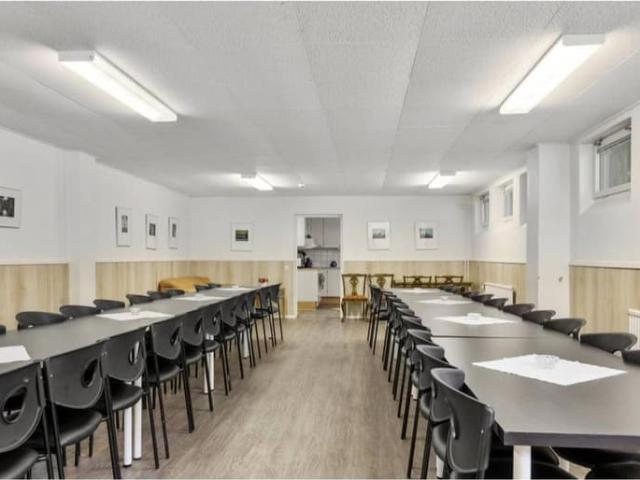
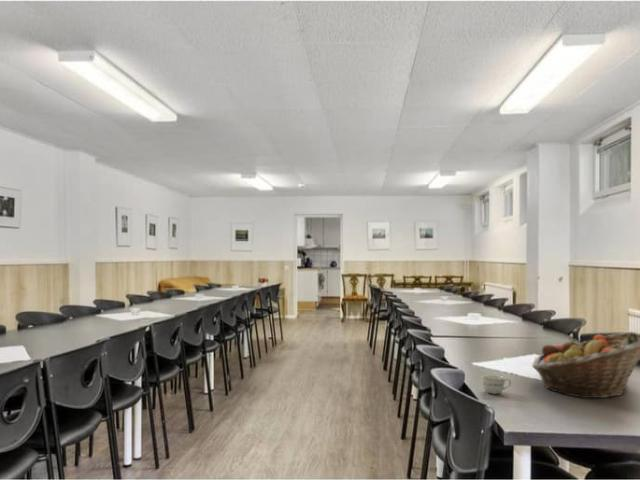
+ fruit basket [531,331,640,399]
+ cup [481,374,512,395]
